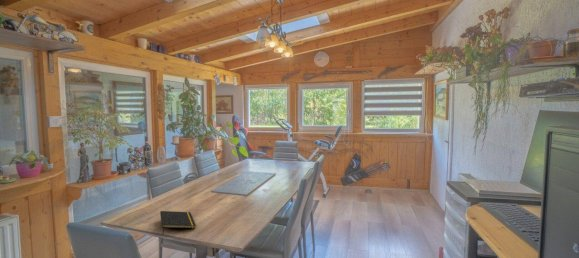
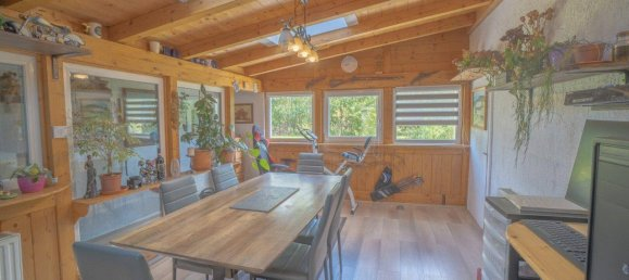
- notepad [159,210,197,234]
